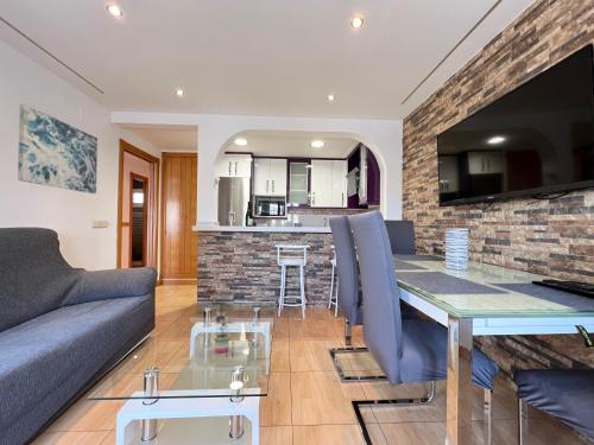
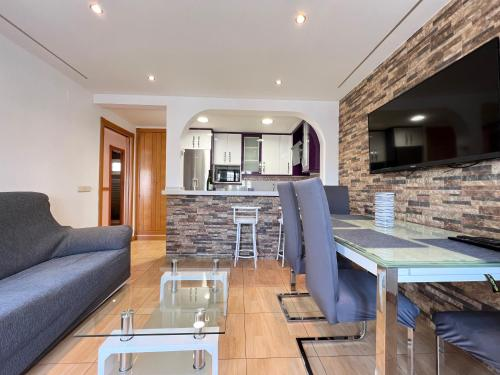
- potted plant [211,298,236,354]
- wall art [17,103,99,195]
